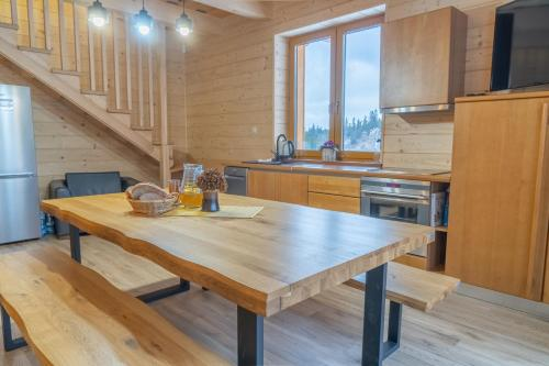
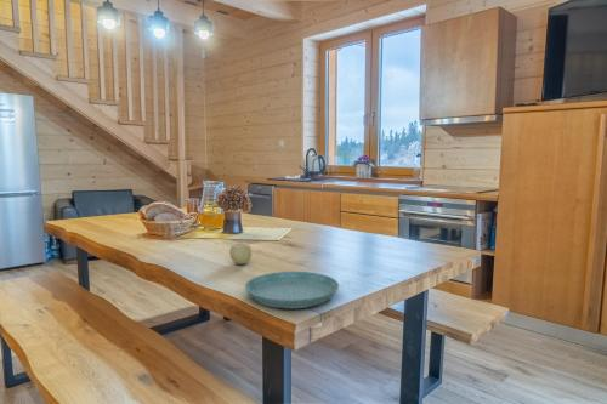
+ fruit [228,239,253,266]
+ saucer [244,271,340,309]
